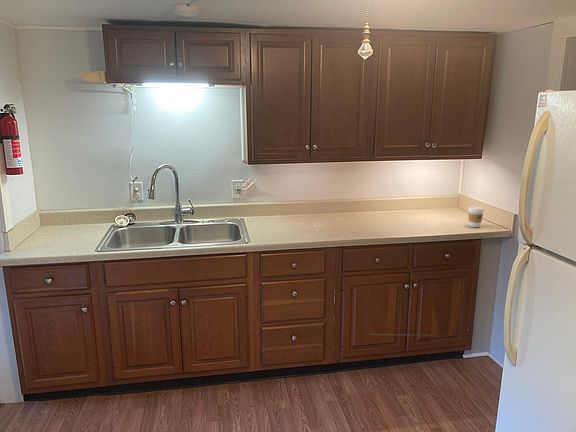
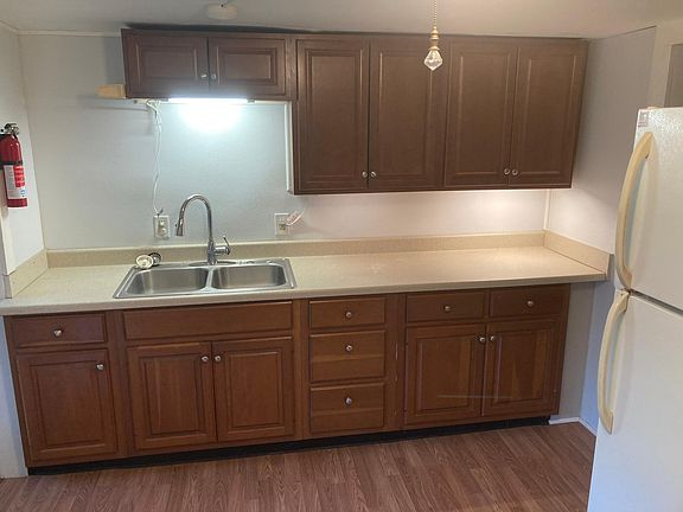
- coffee cup [468,205,485,228]
